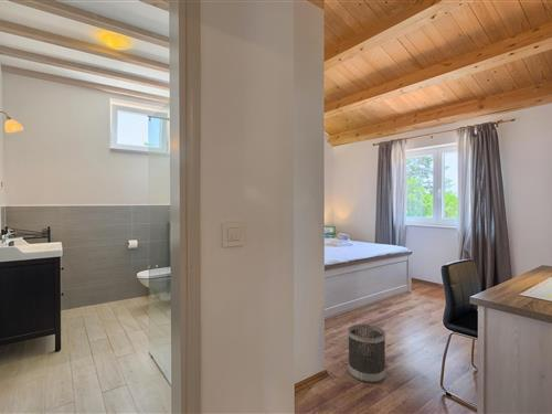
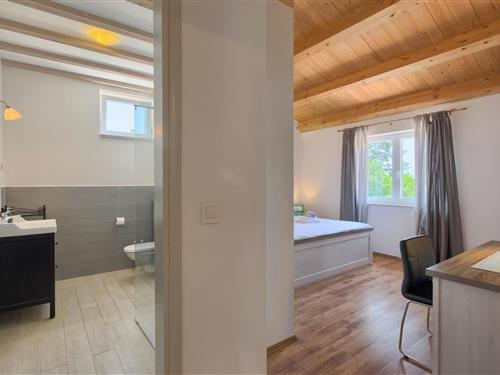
- wastebasket [347,323,386,384]
